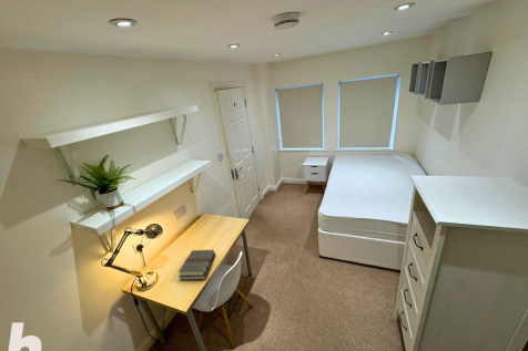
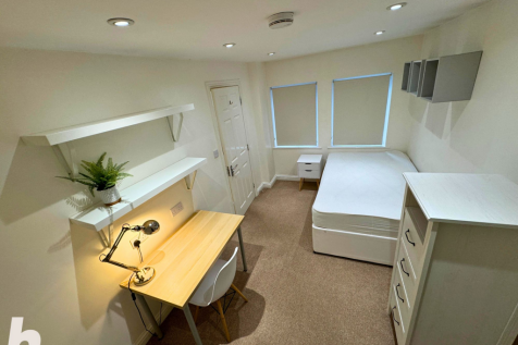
- book [177,249,217,281]
